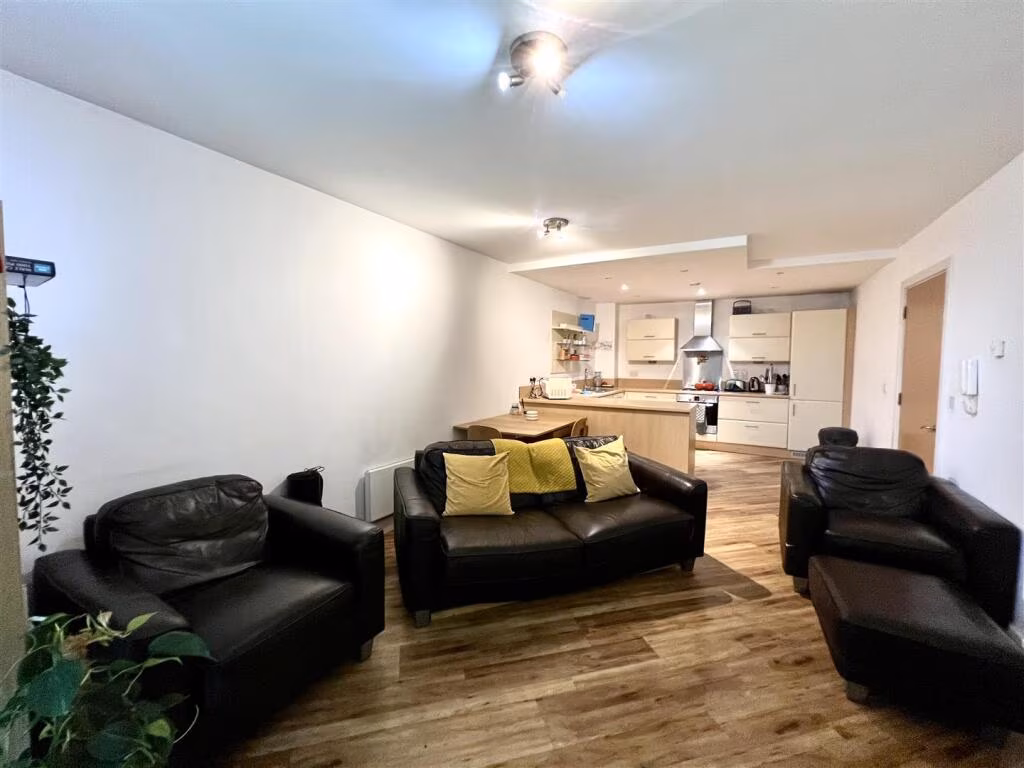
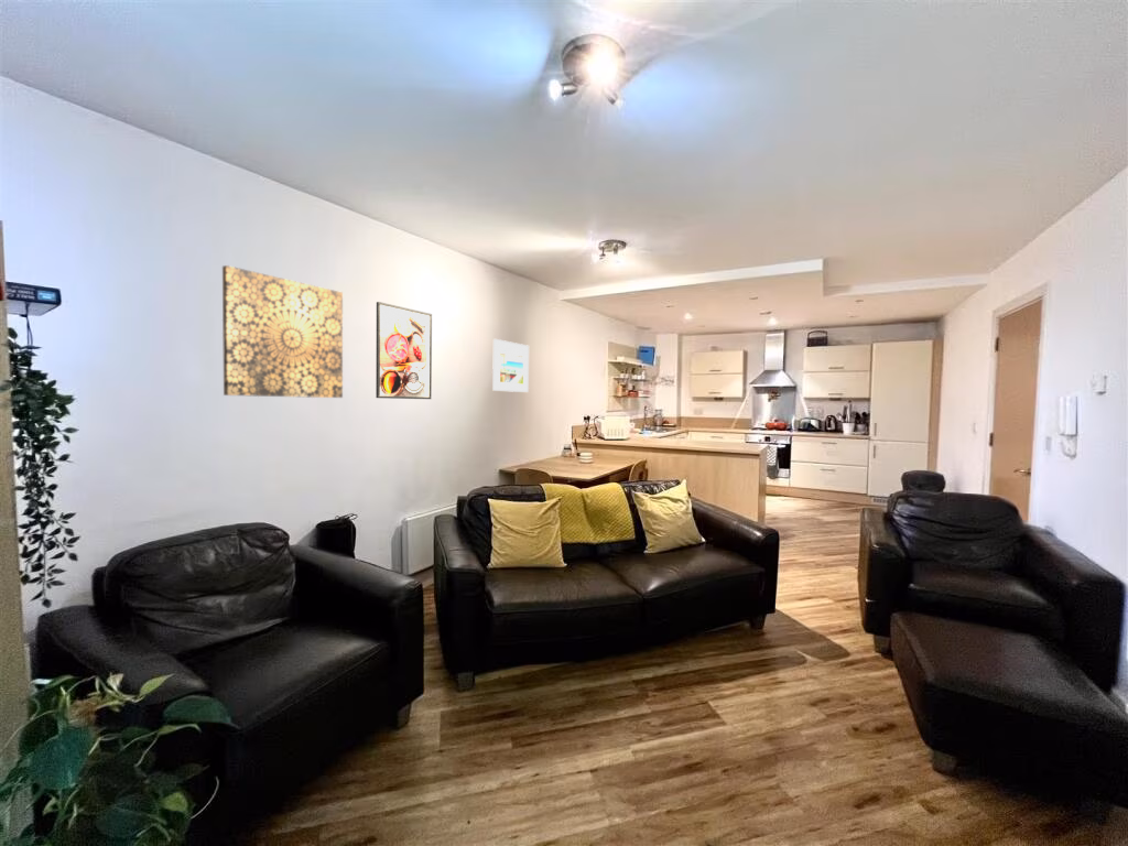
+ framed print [491,338,530,393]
+ wall art [221,264,344,399]
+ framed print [375,301,433,400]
